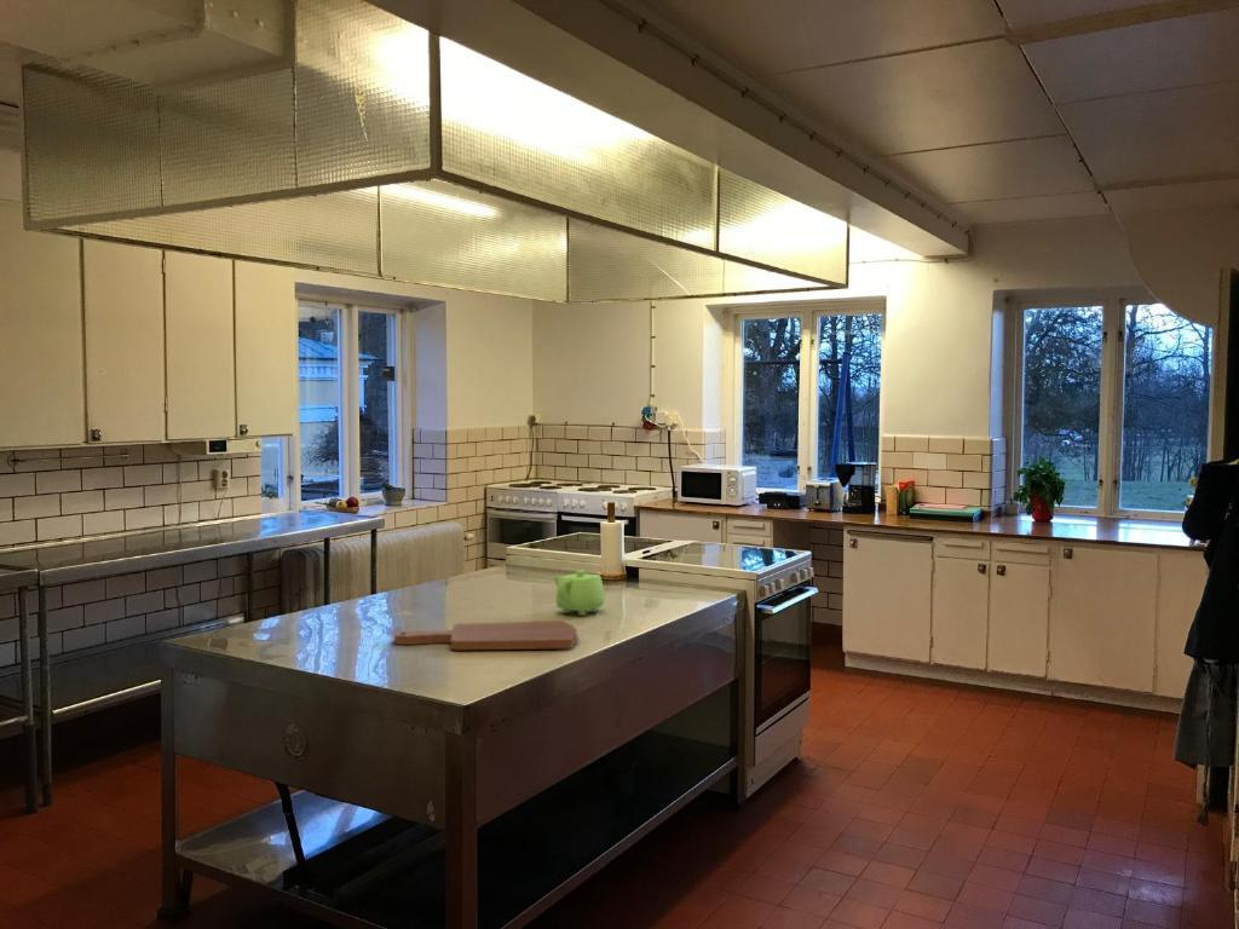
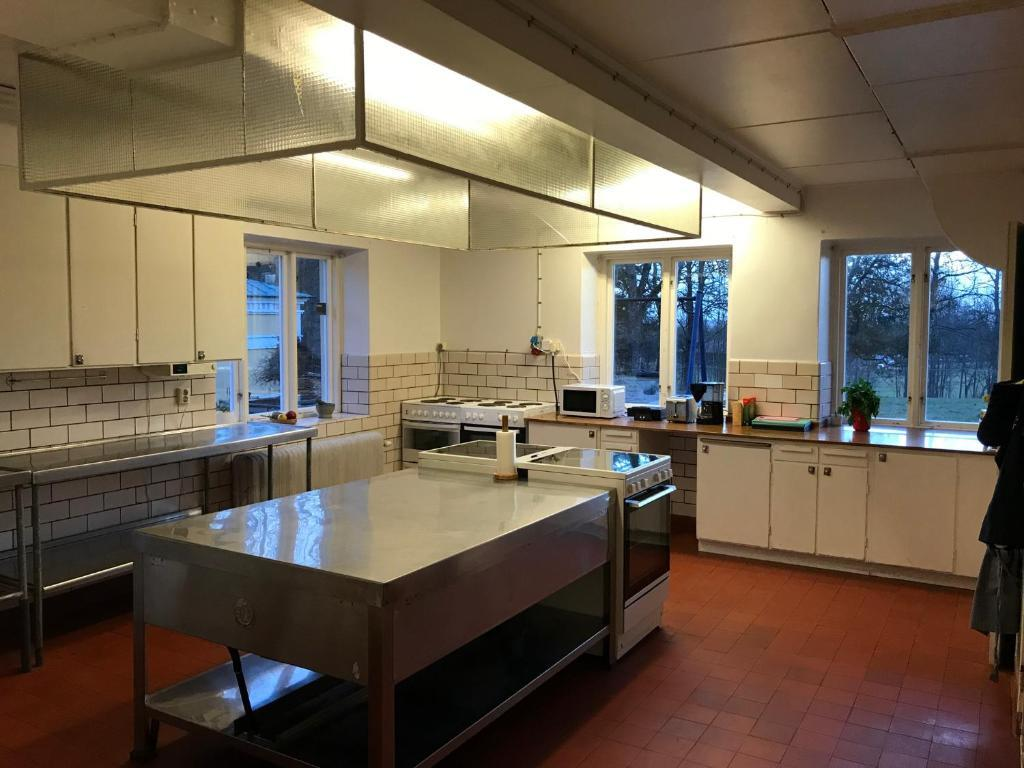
- teapot [553,569,605,617]
- cutting board [393,619,578,651]
